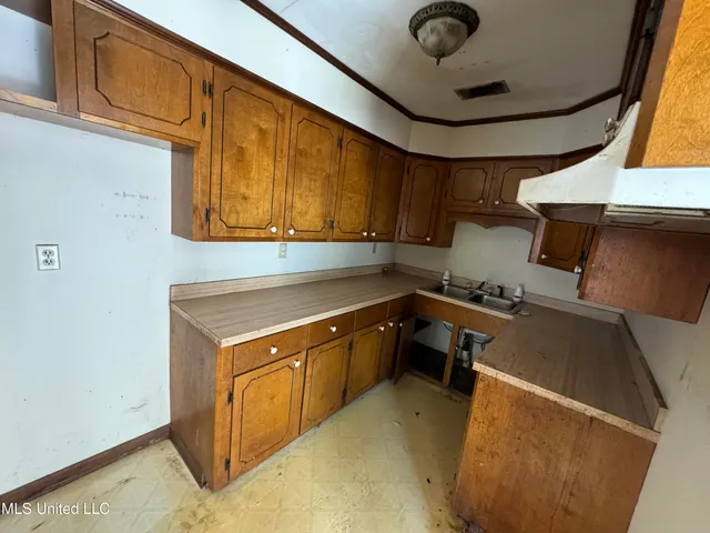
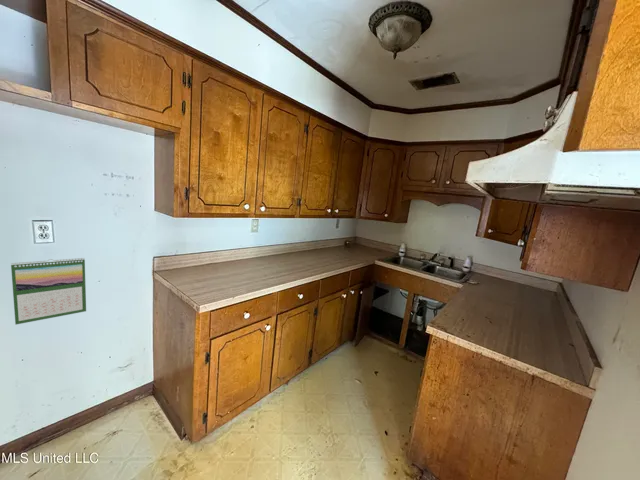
+ calendar [10,257,87,326]
